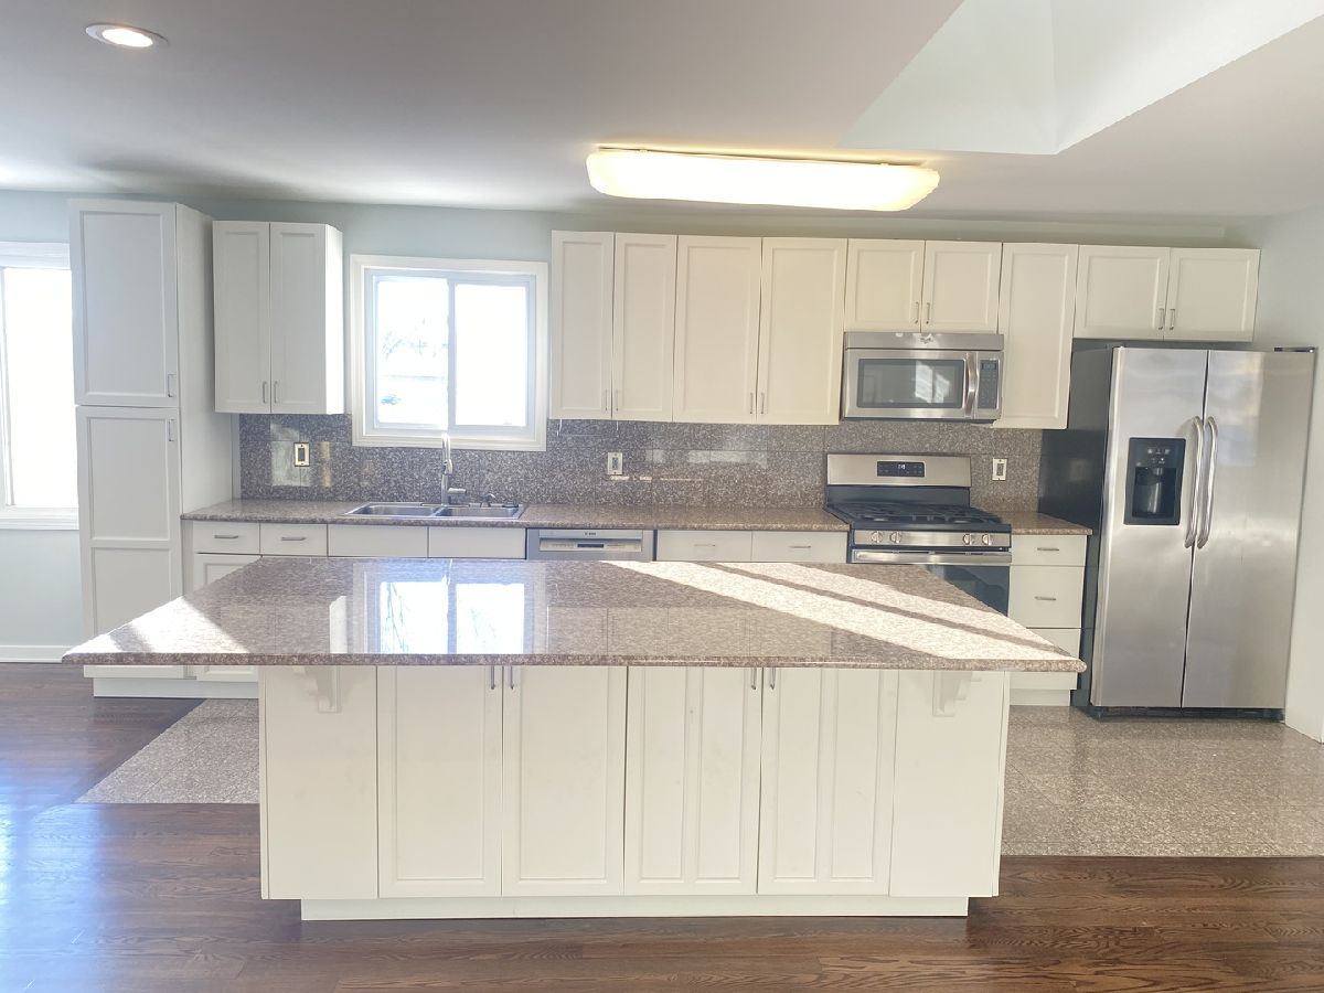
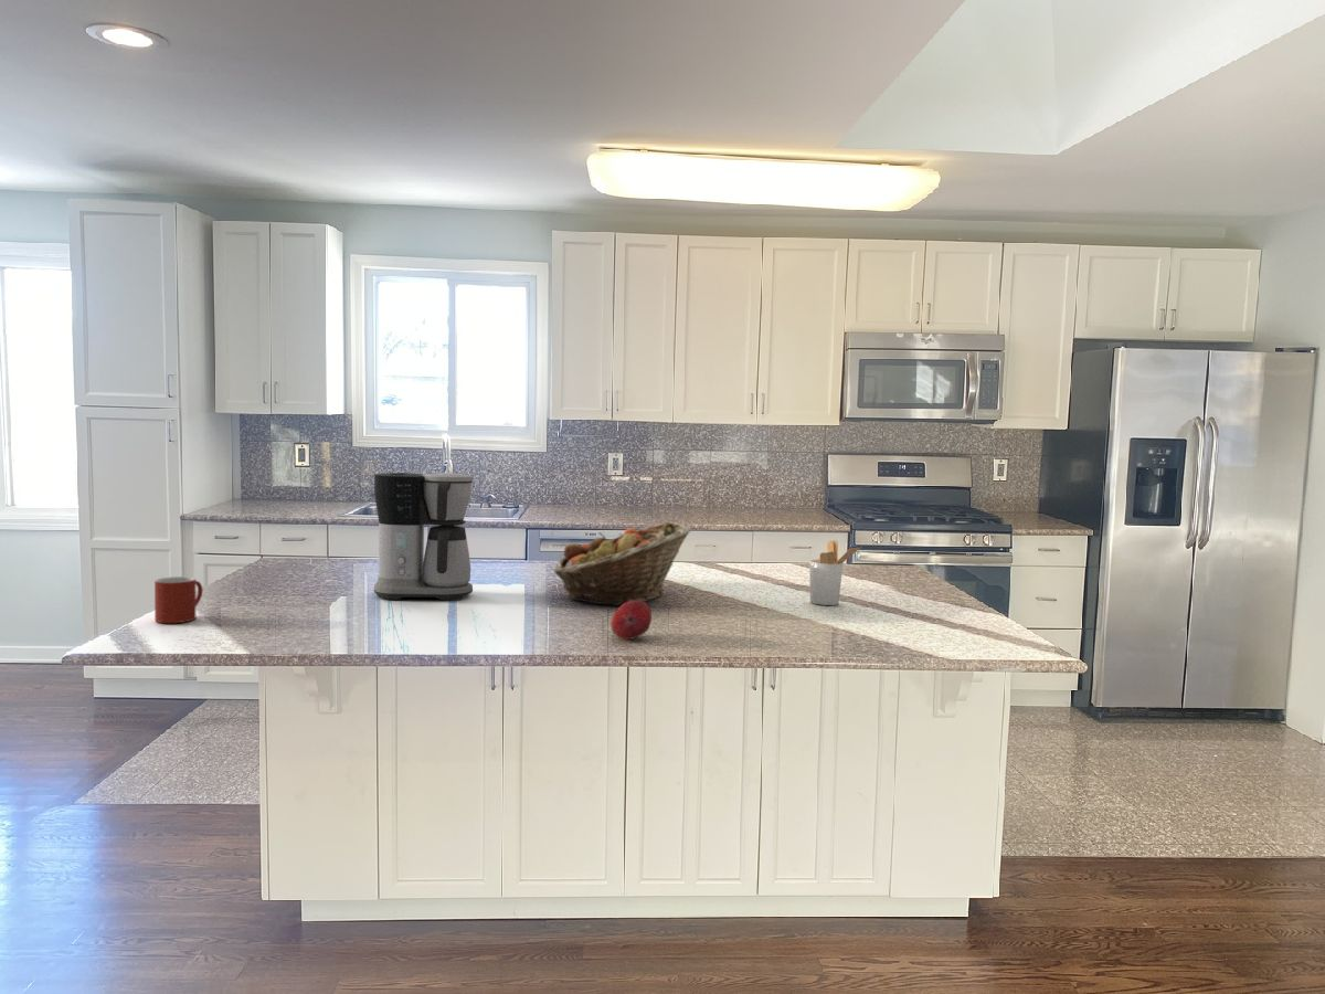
+ coffee maker [373,472,475,602]
+ fruit basket [553,521,693,606]
+ mug [153,575,204,624]
+ utensil holder [808,539,862,606]
+ fruit [610,600,653,641]
